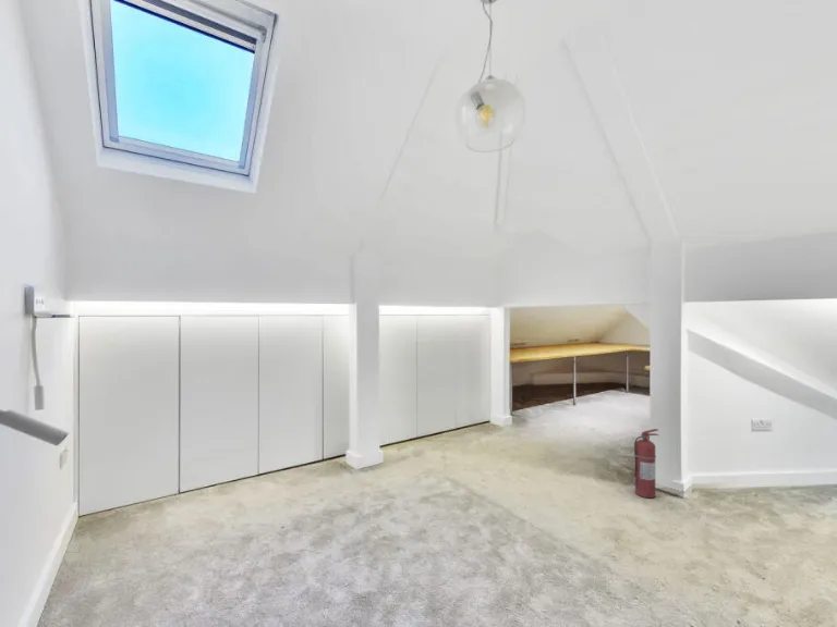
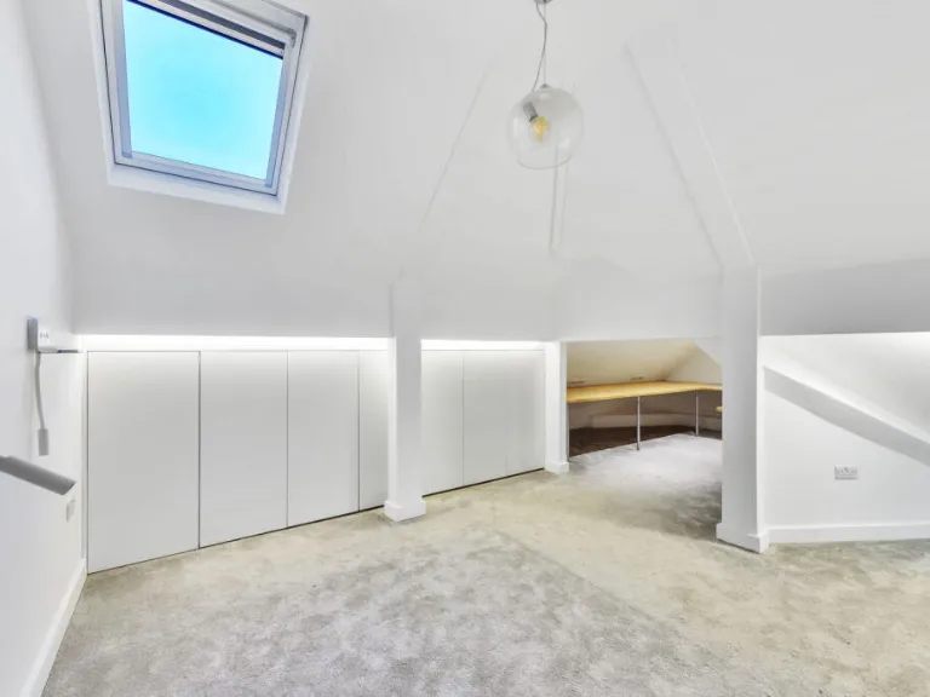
- fire extinguisher [632,428,659,500]
